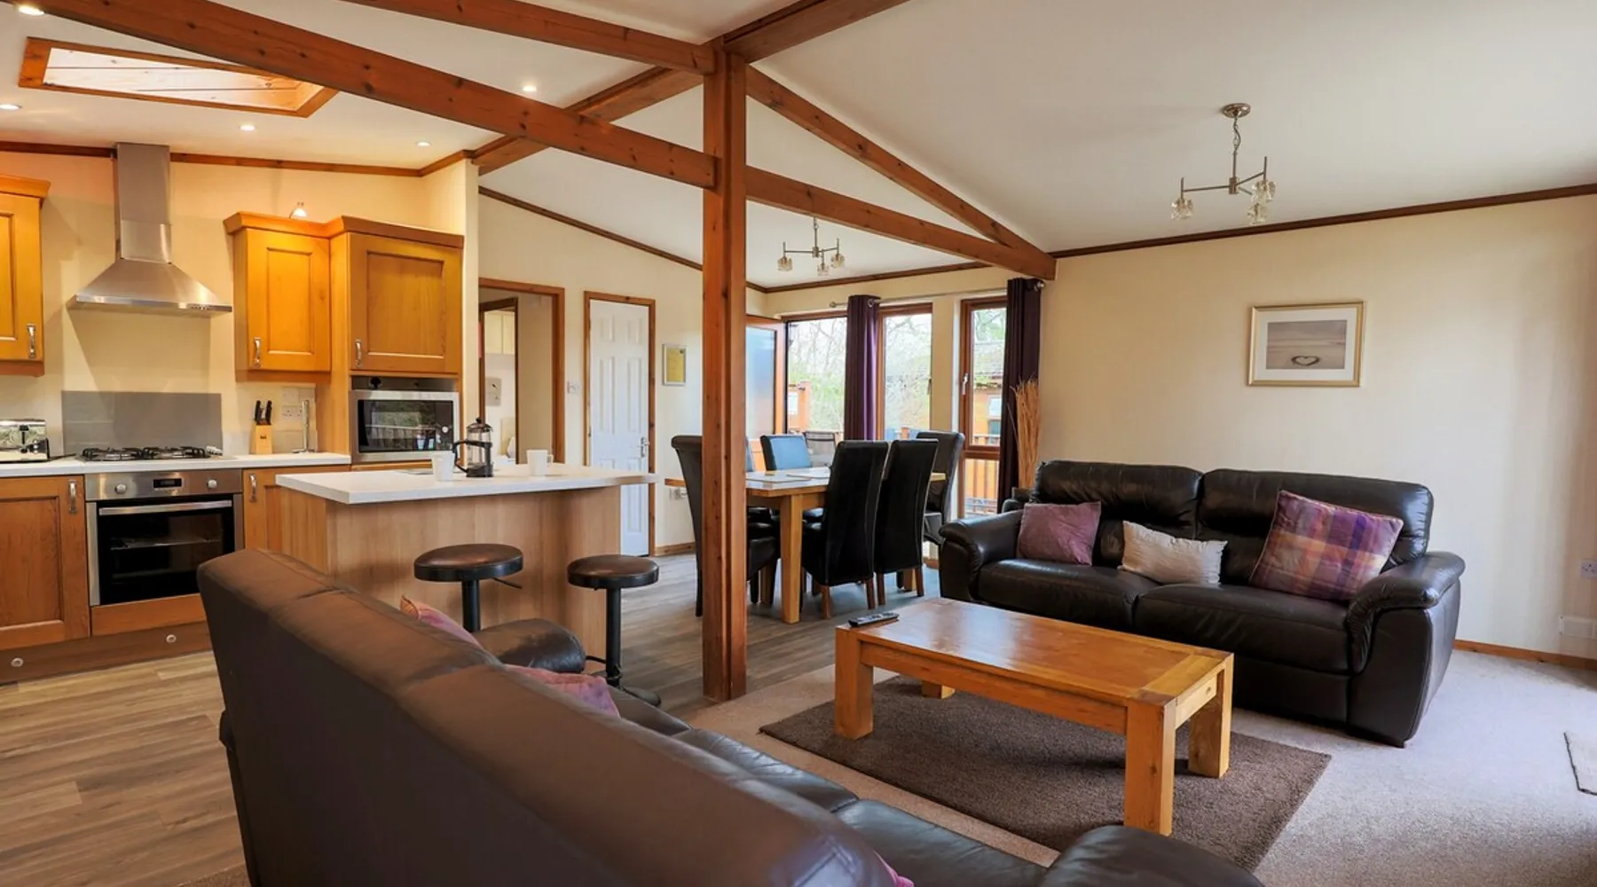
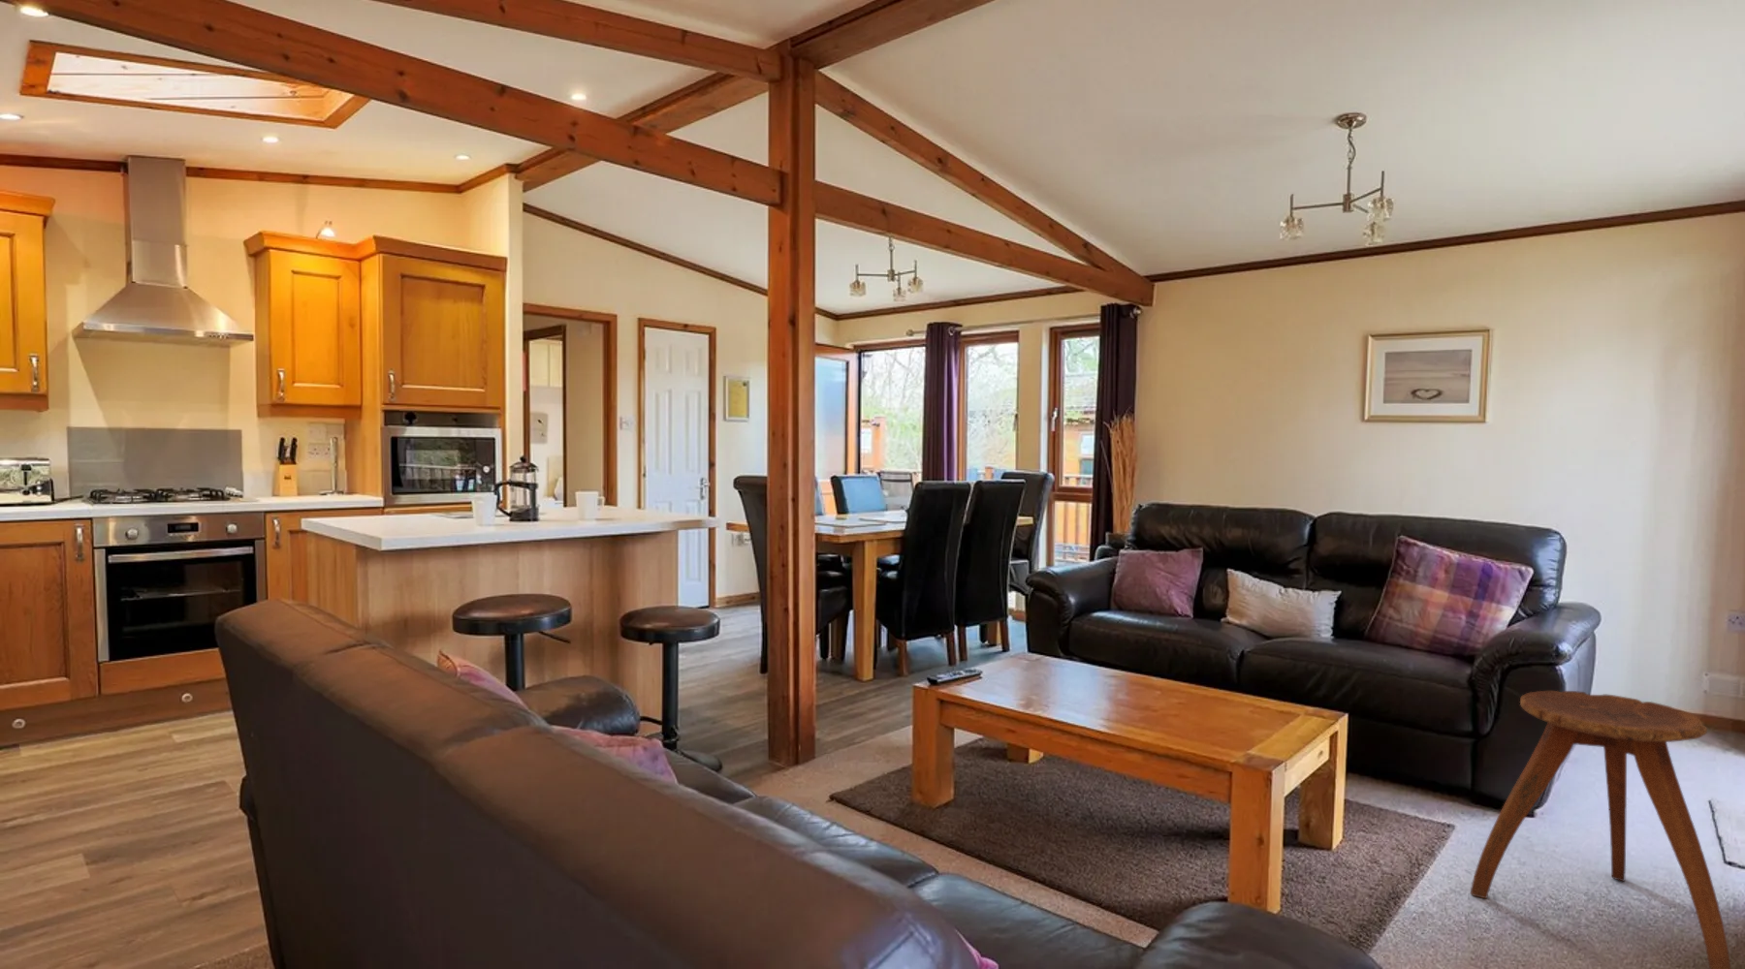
+ stool [1469,690,1732,969]
